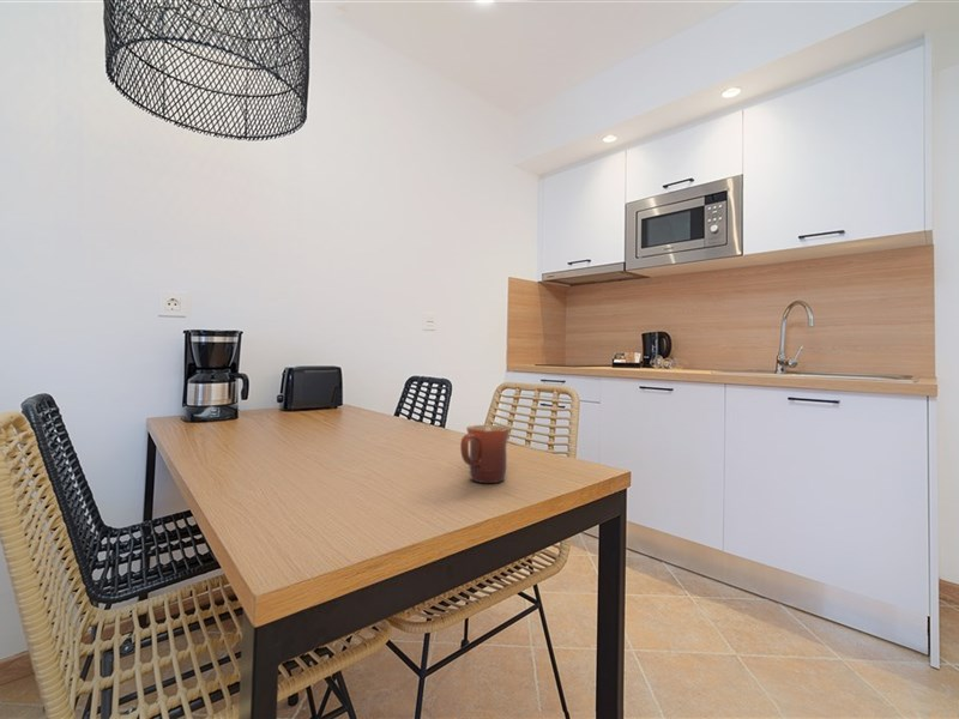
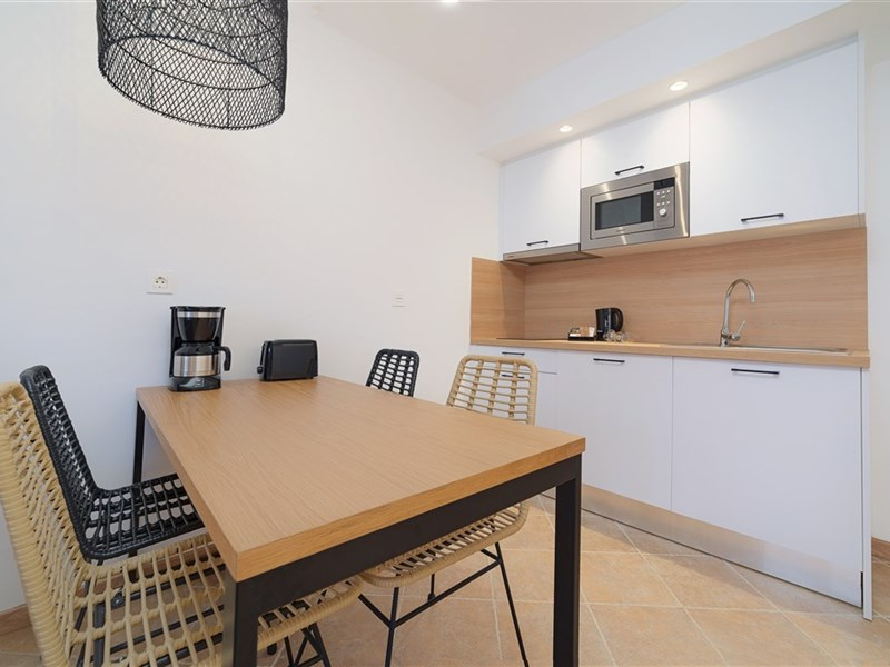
- mug [459,424,512,484]
